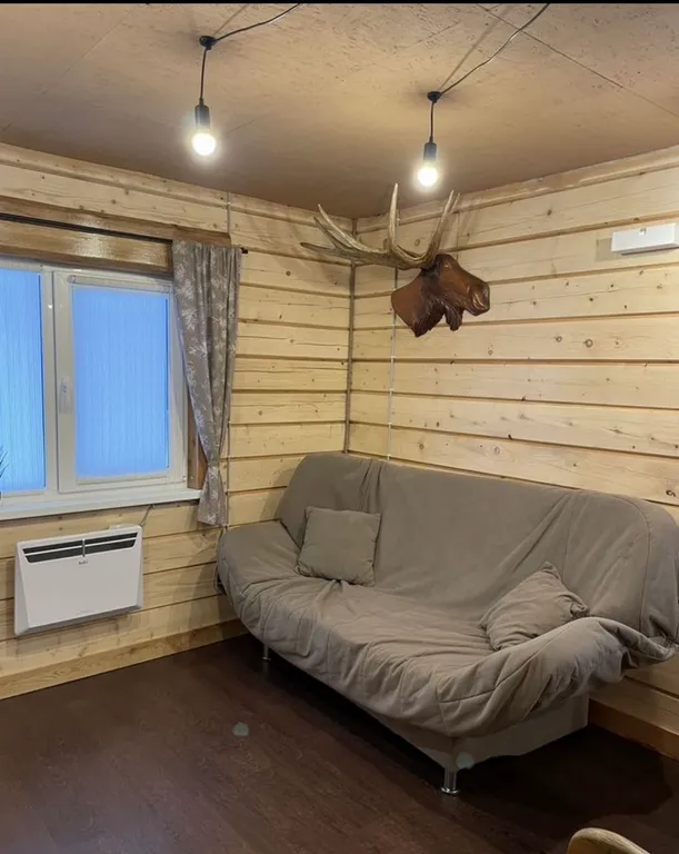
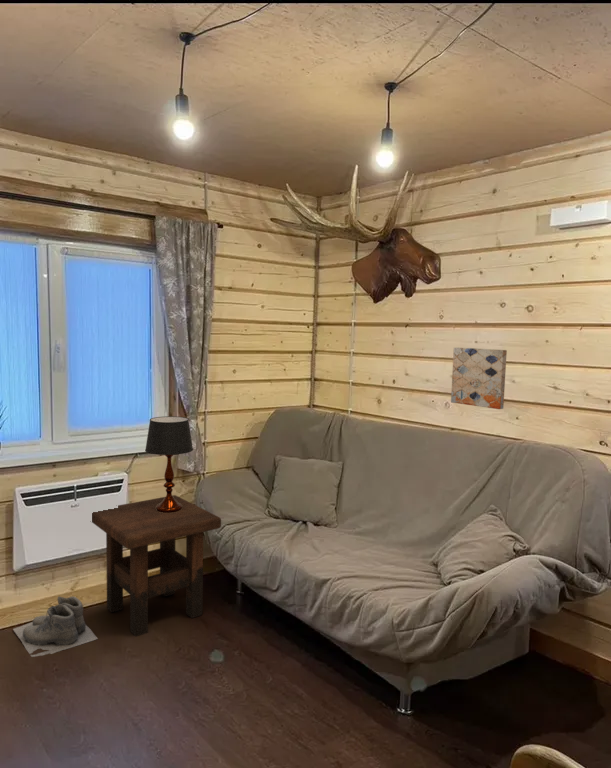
+ wall art [450,347,508,410]
+ table lamp [144,415,194,513]
+ side table [91,494,222,637]
+ boots [12,595,99,658]
